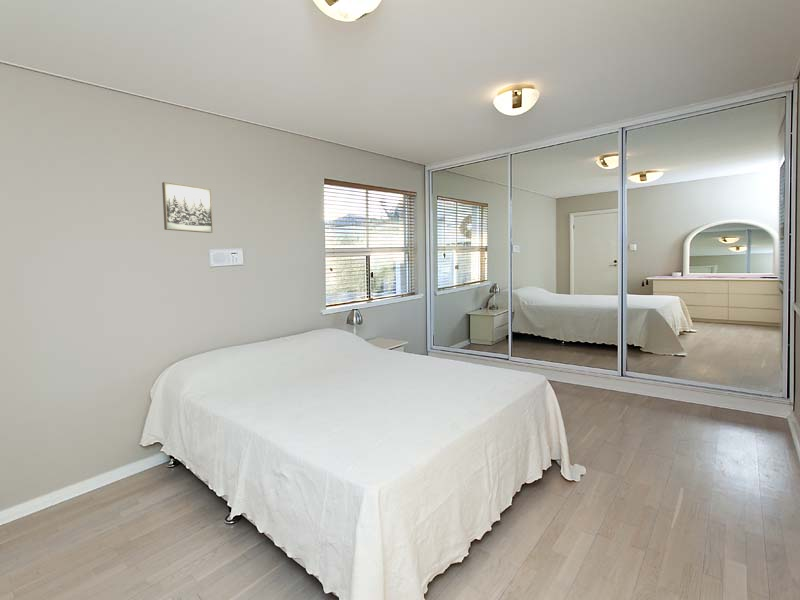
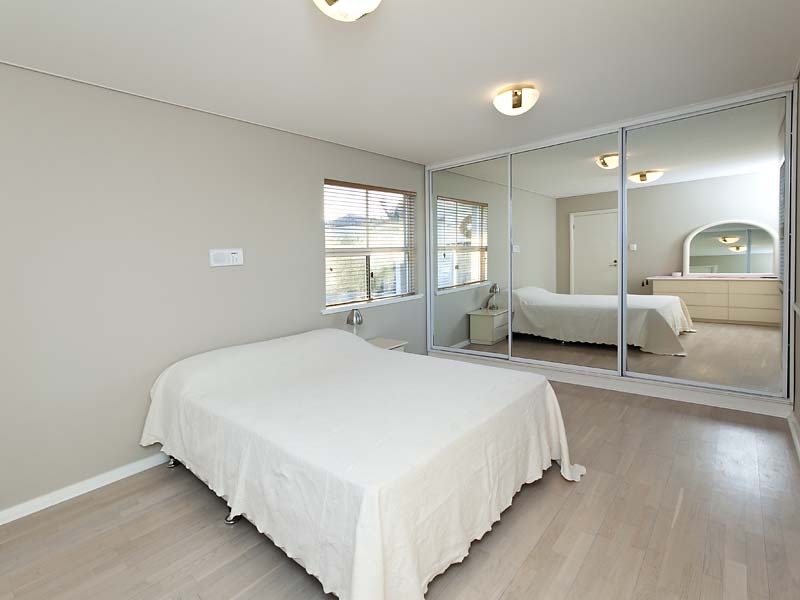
- wall art [161,181,214,234]
